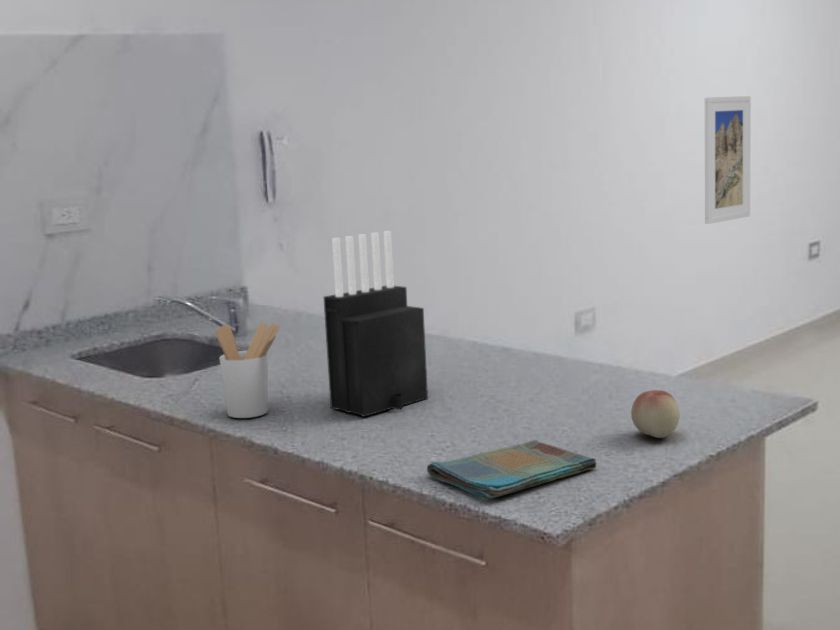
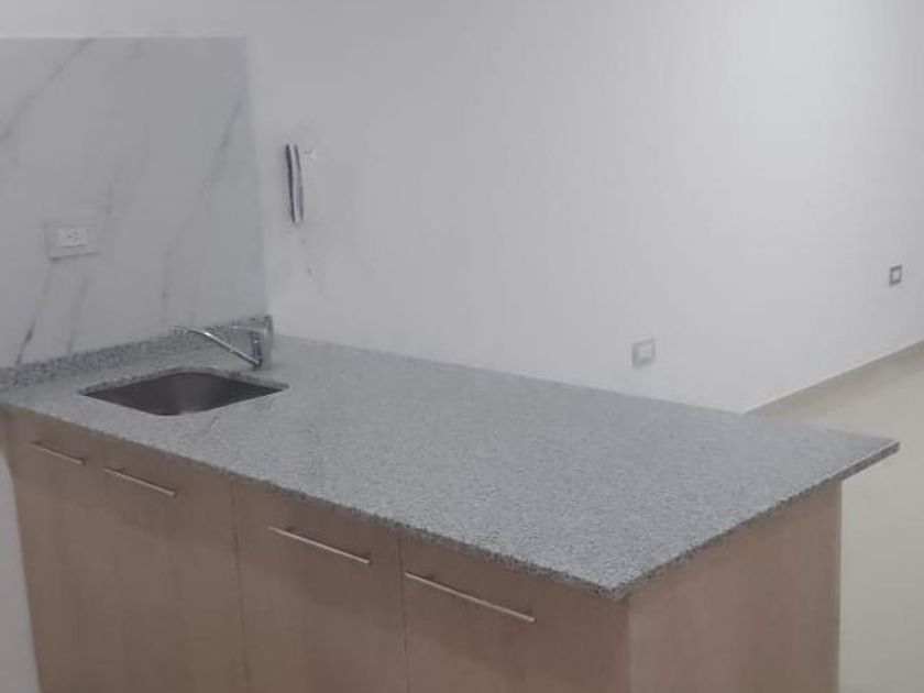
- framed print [704,95,752,225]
- dish towel [426,439,598,501]
- utensil holder [215,321,281,419]
- knife block [323,230,429,418]
- fruit [630,389,681,439]
